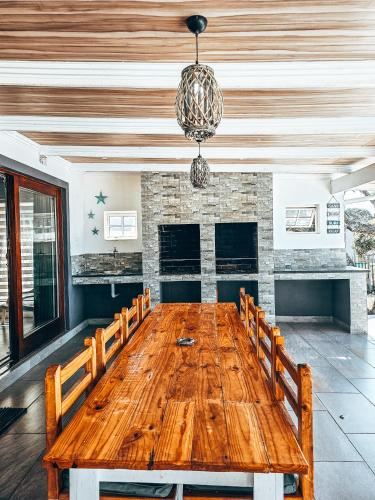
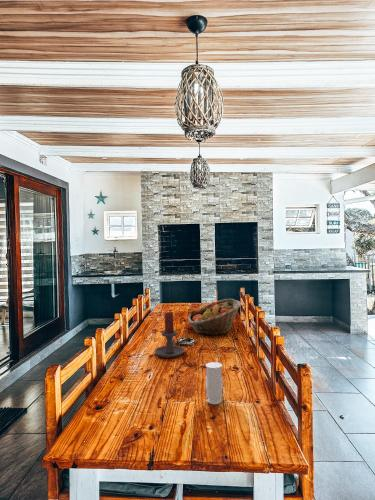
+ fruit basket [187,298,242,336]
+ candle [205,361,224,405]
+ candle holder [154,311,185,359]
